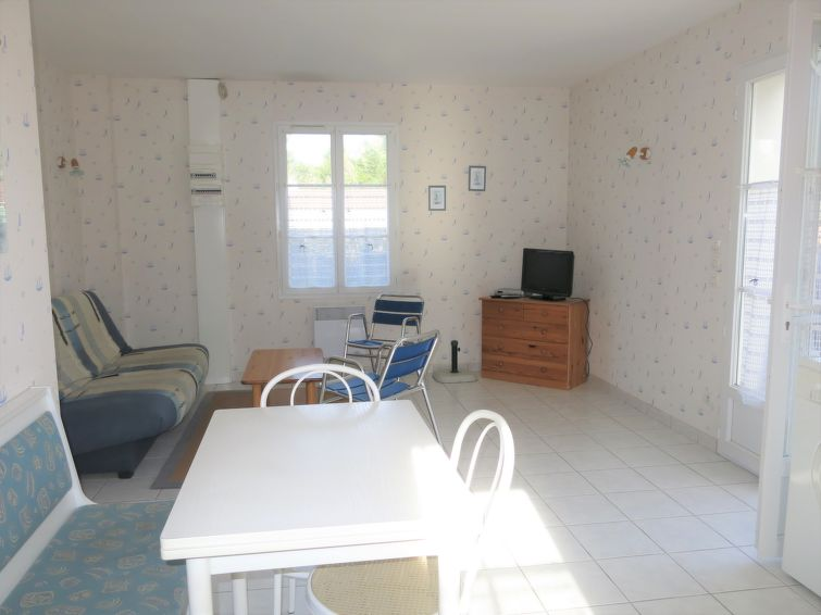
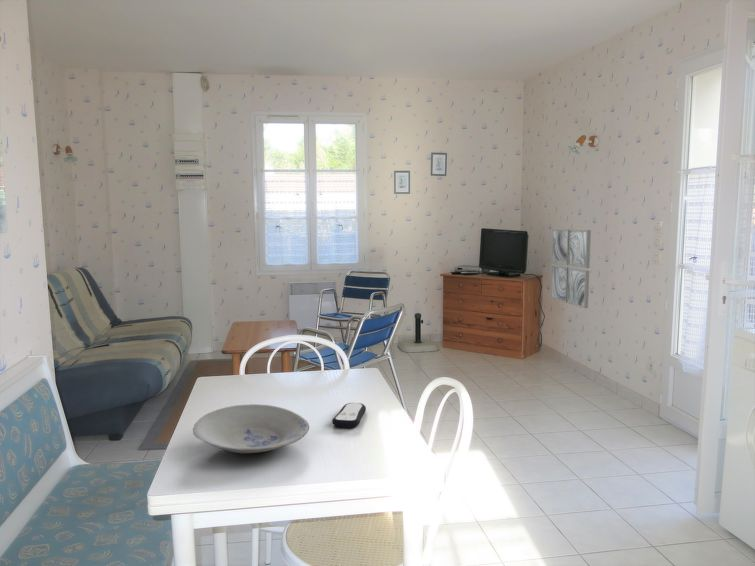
+ remote control [331,402,367,428]
+ bowl [192,403,310,454]
+ wall art [549,228,592,309]
